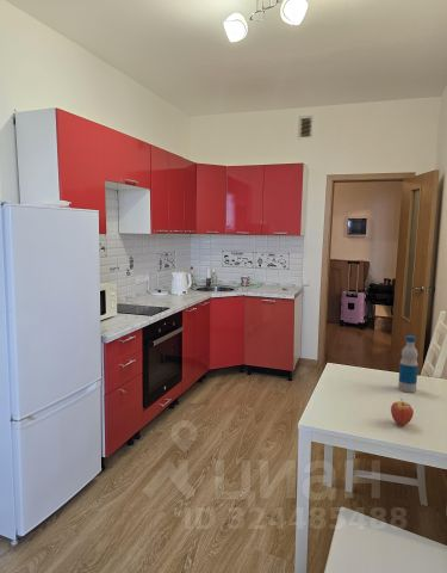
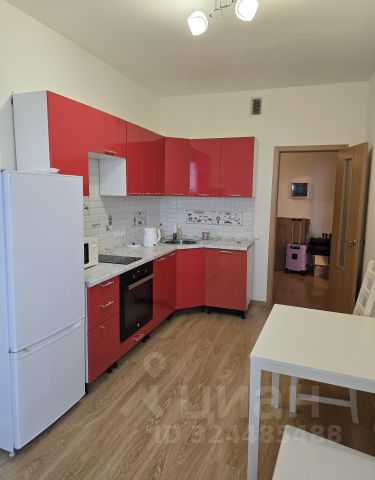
- fruit [390,398,415,426]
- bottle [397,334,420,394]
